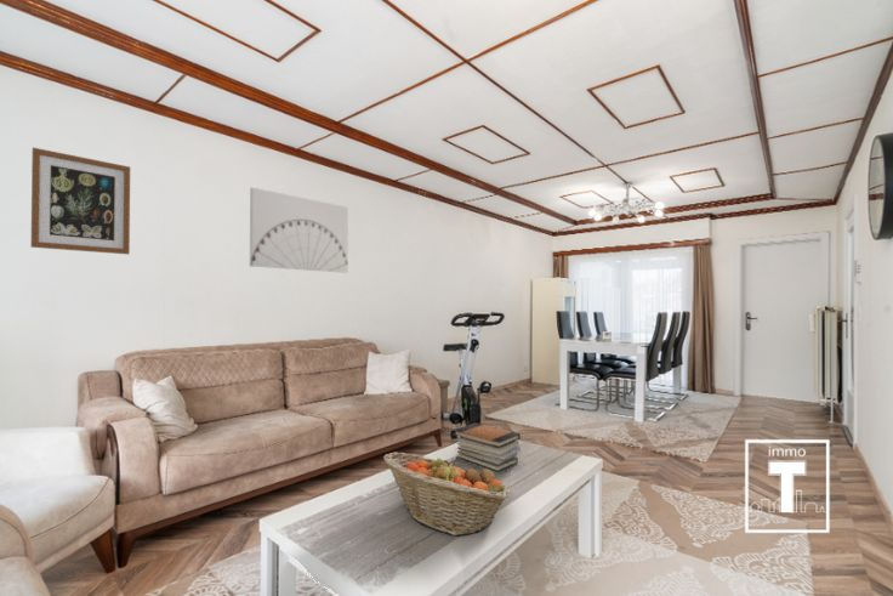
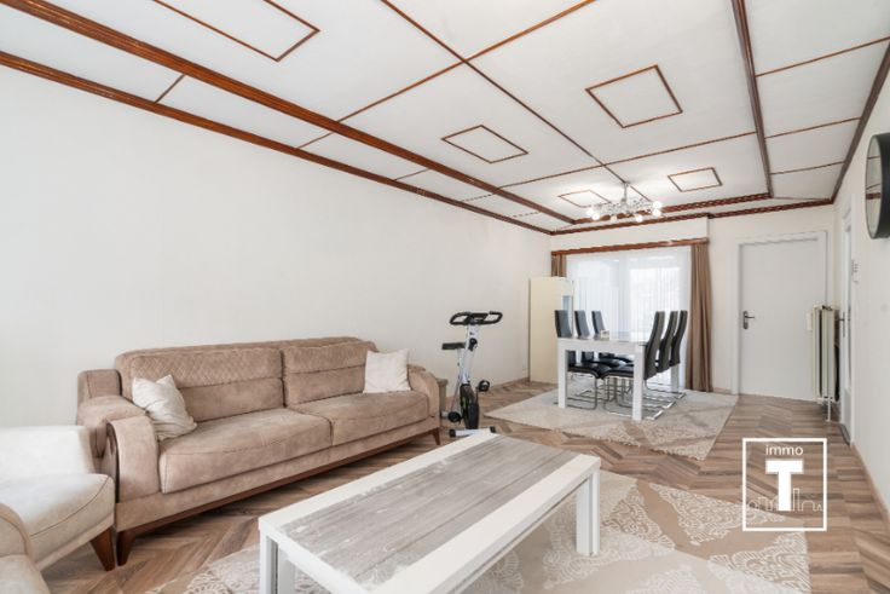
- fruit basket [382,452,512,537]
- book stack [453,421,522,472]
- wall art [249,186,349,274]
- wall art [30,147,131,256]
